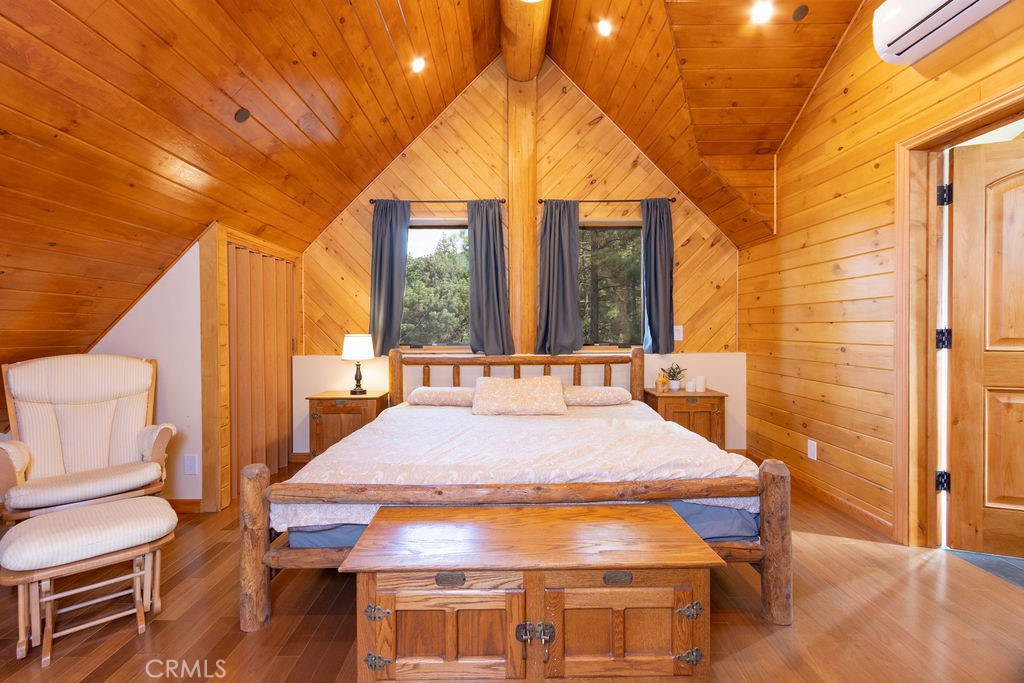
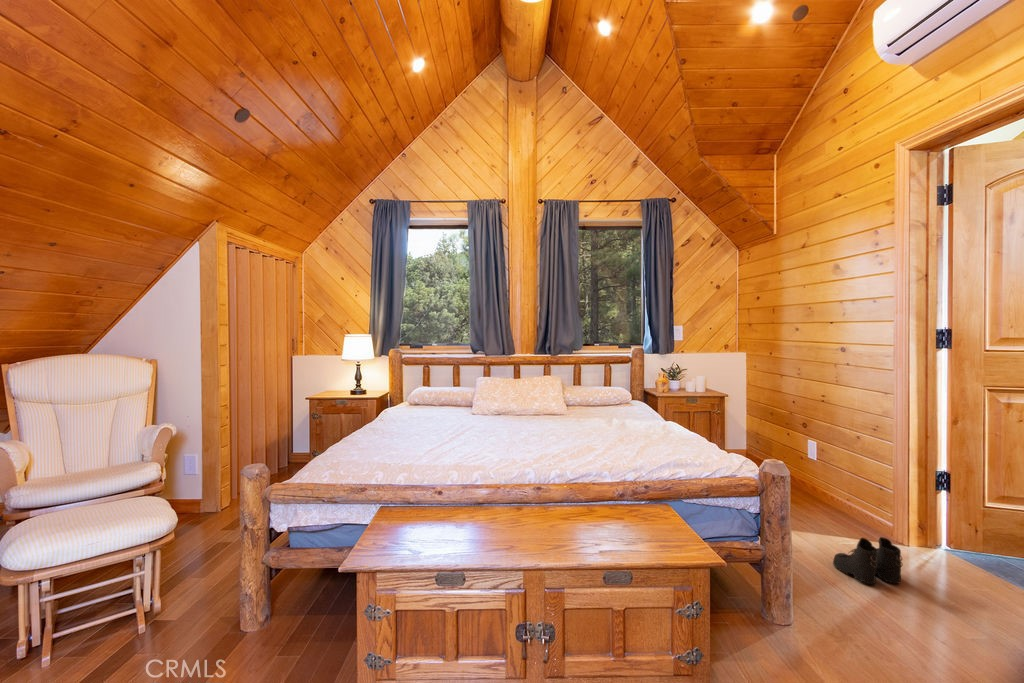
+ boots [832,536,904,585]
